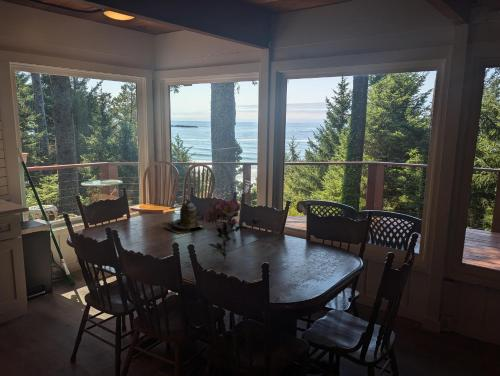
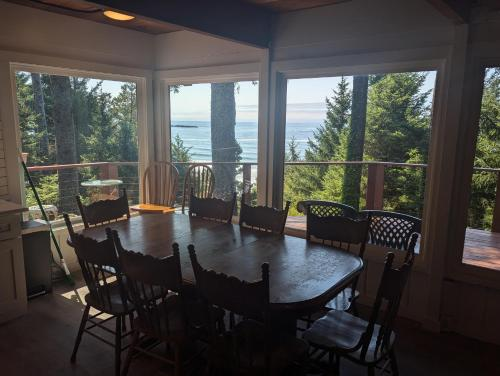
- teapot [161,198,206,235]
- flower bouquet [204,198,261,261]
